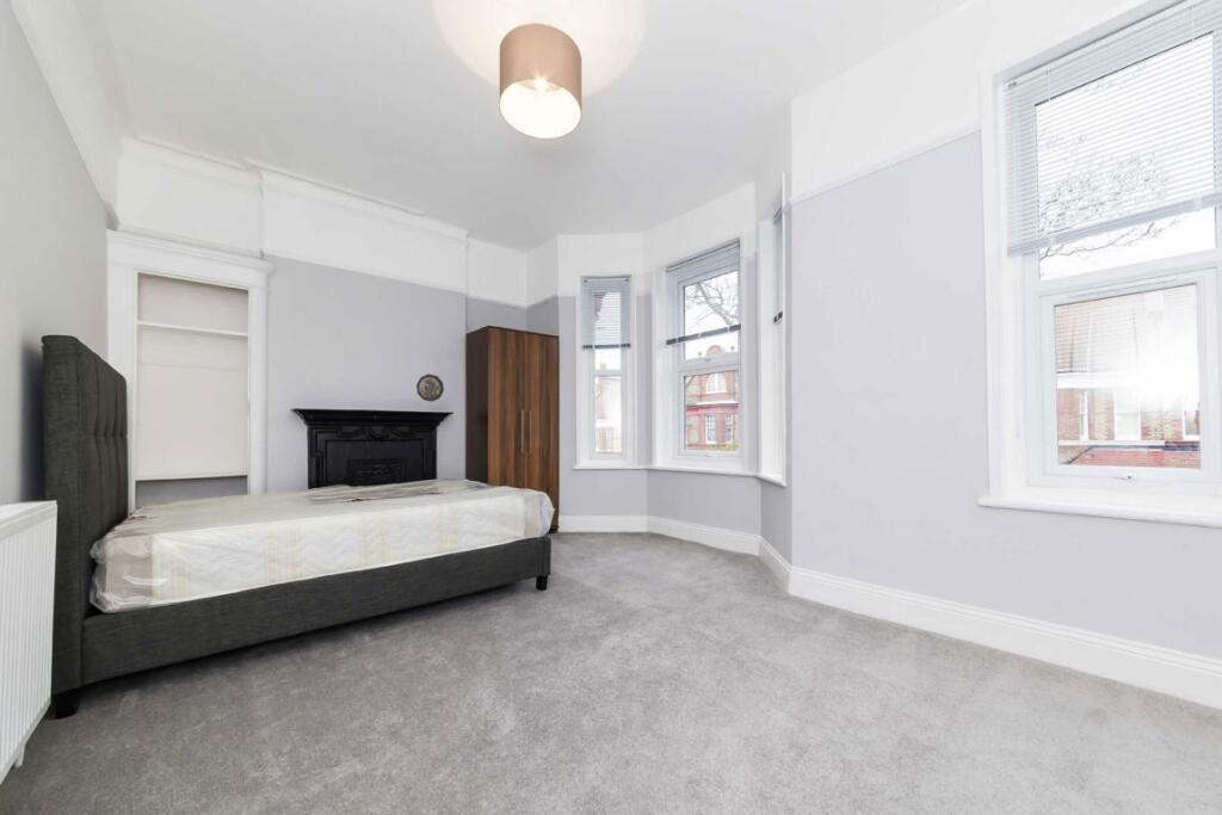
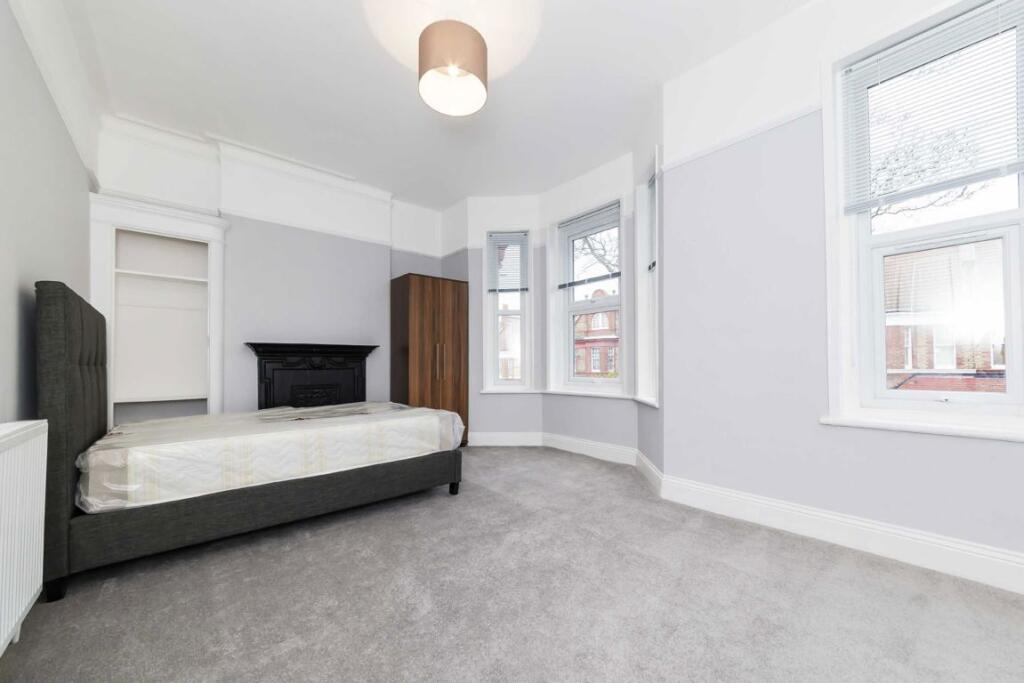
- decorative plate [415,373,445,402]
